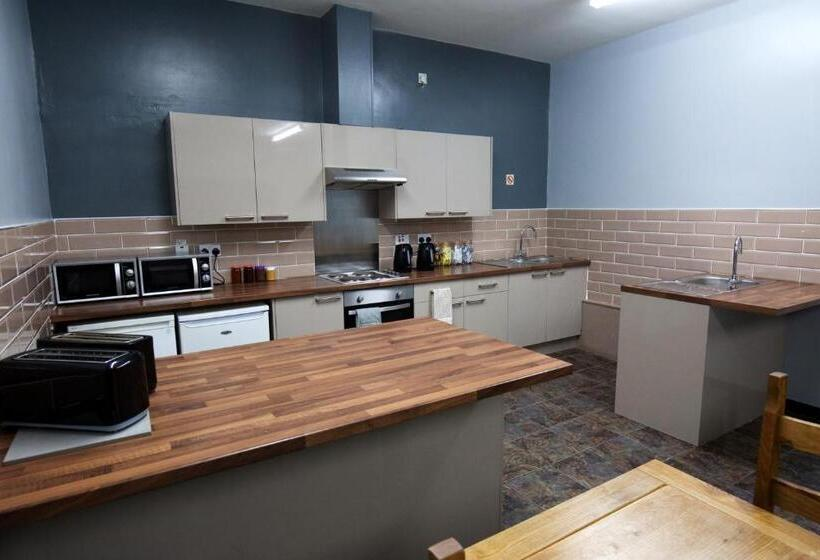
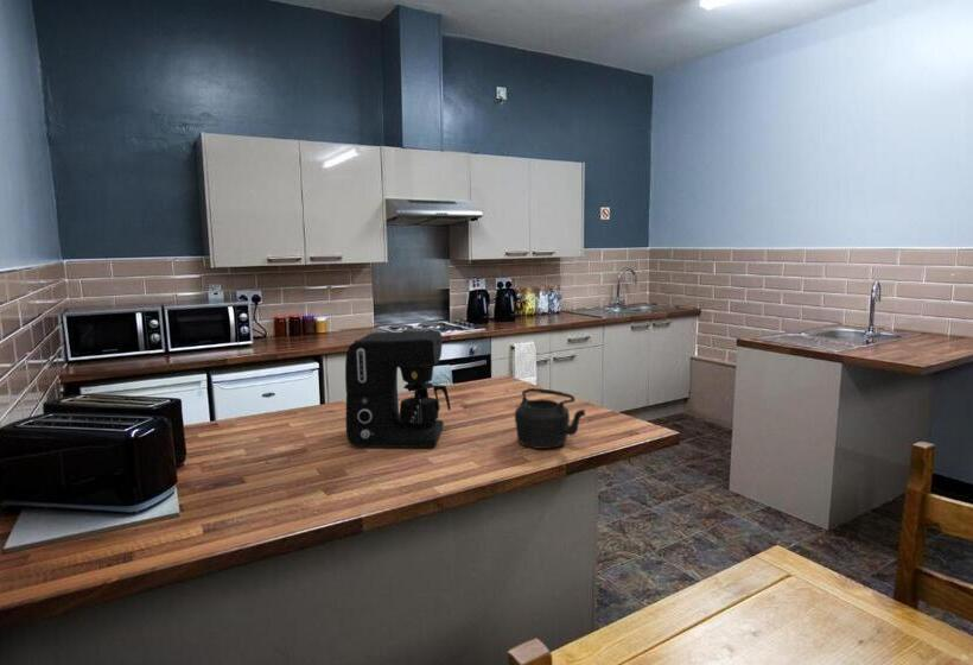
+ coffee maker [344,330,452,449]
+ teapot [514,387,586,450]
